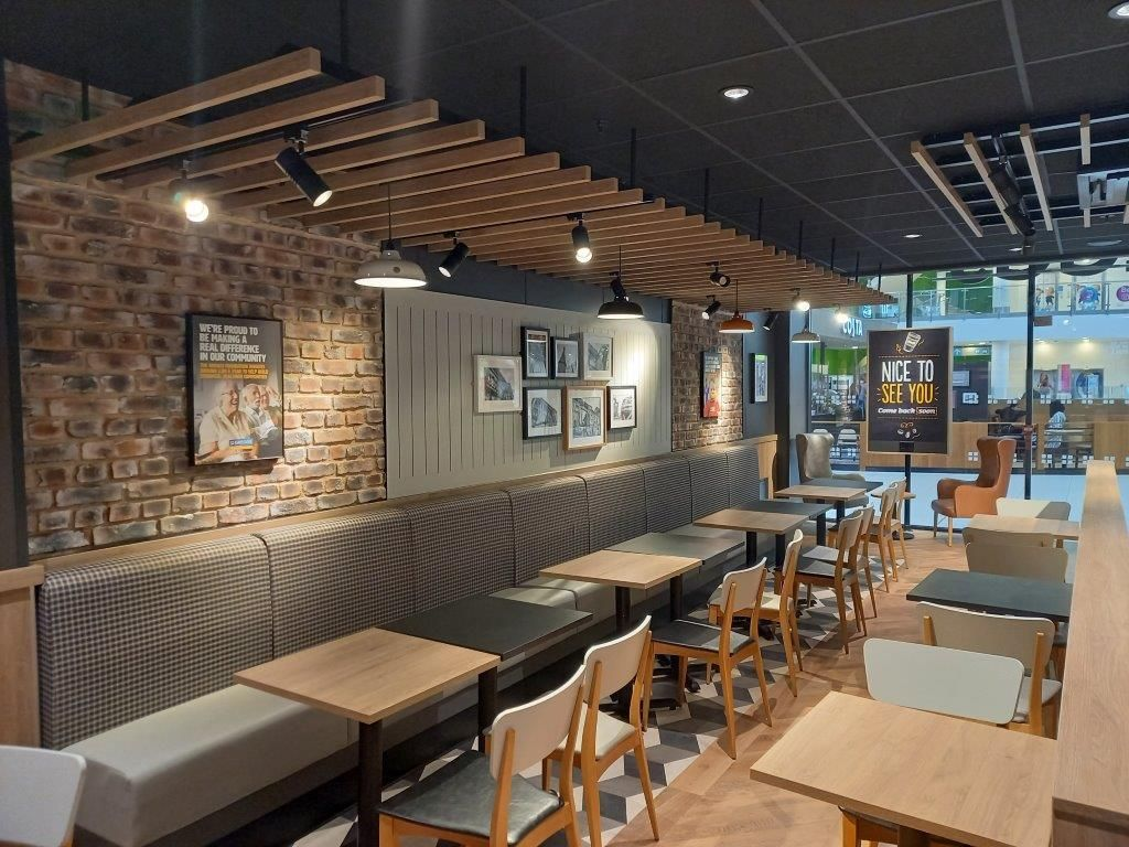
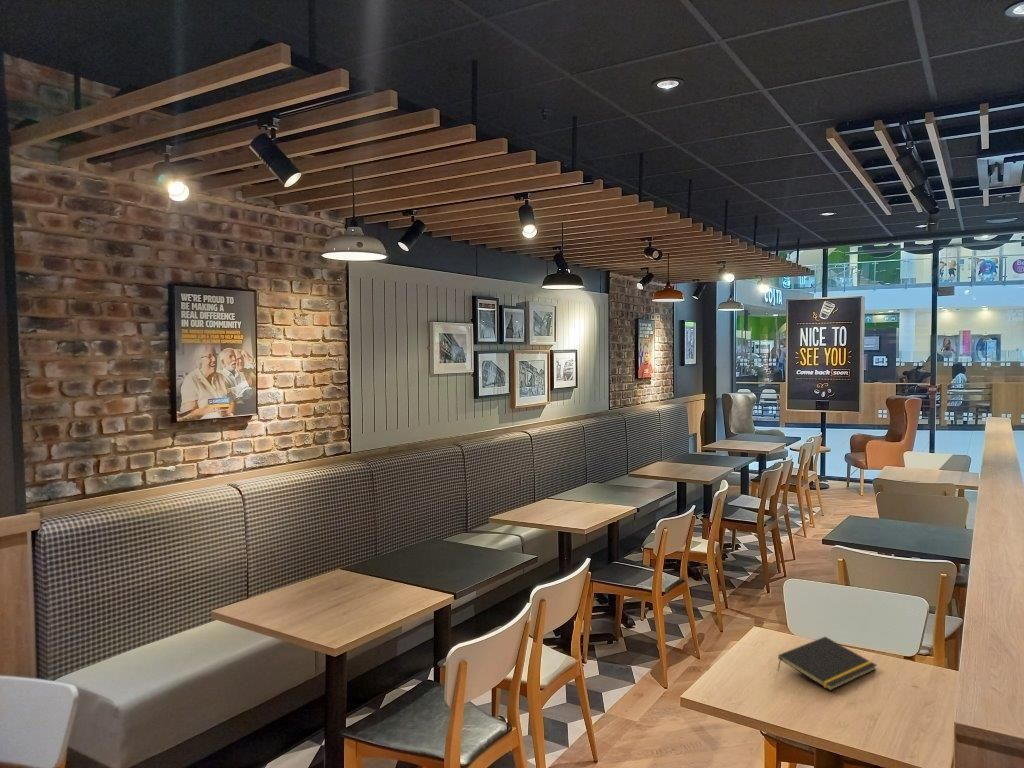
+ notepad [776,636,878,692]
